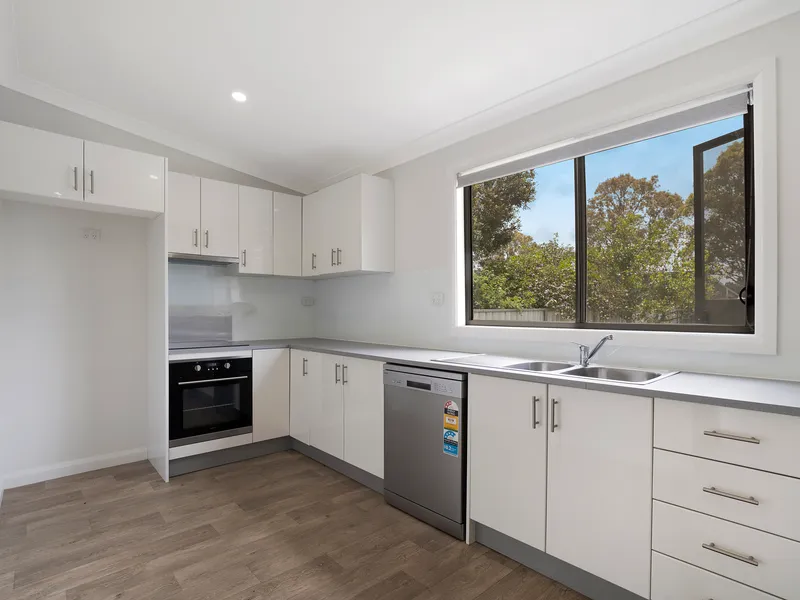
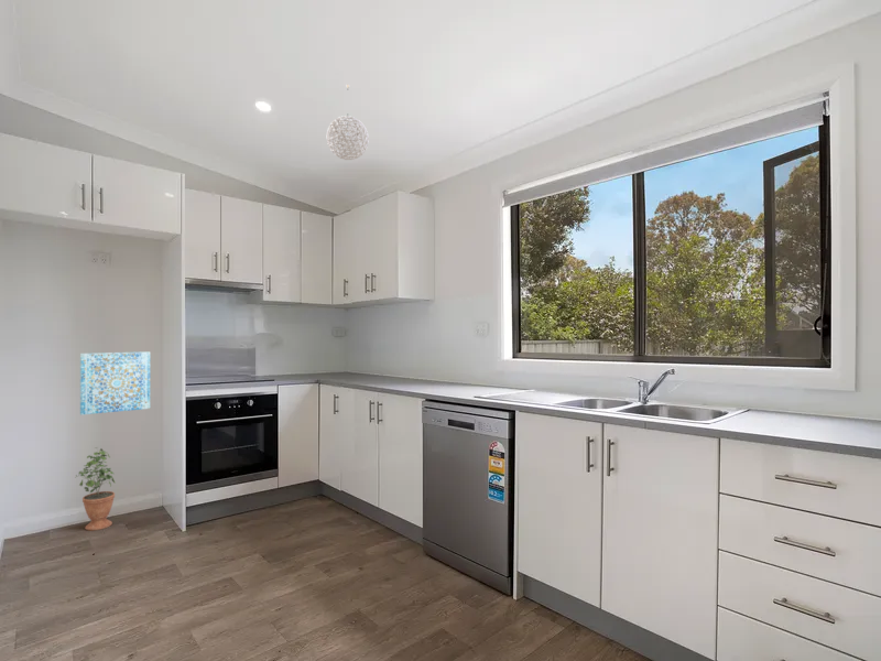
+ pendant light [326,84,370,161]
+ wall art [79,350,151,416]
+ potted plant [75,446,117,531]
